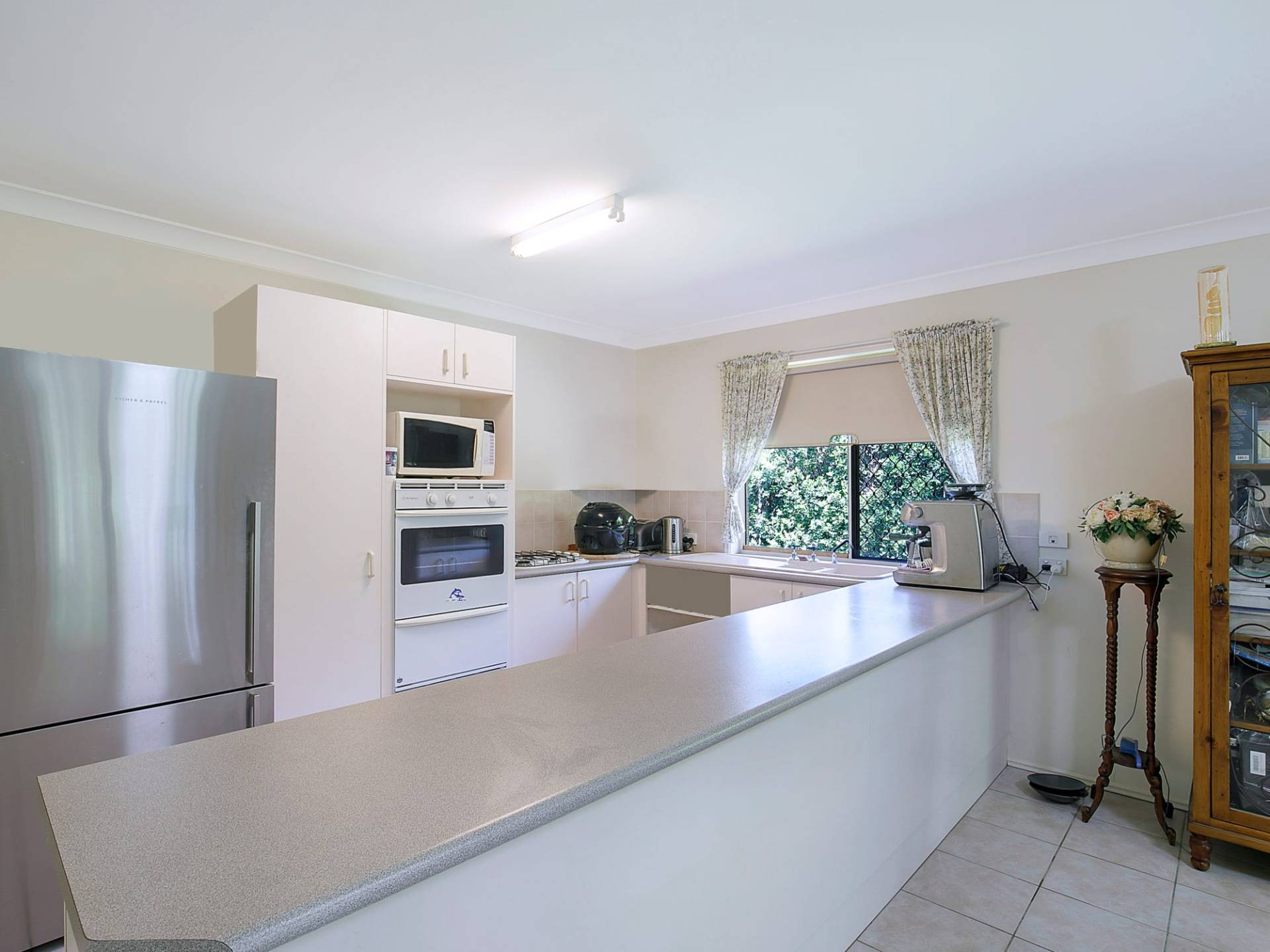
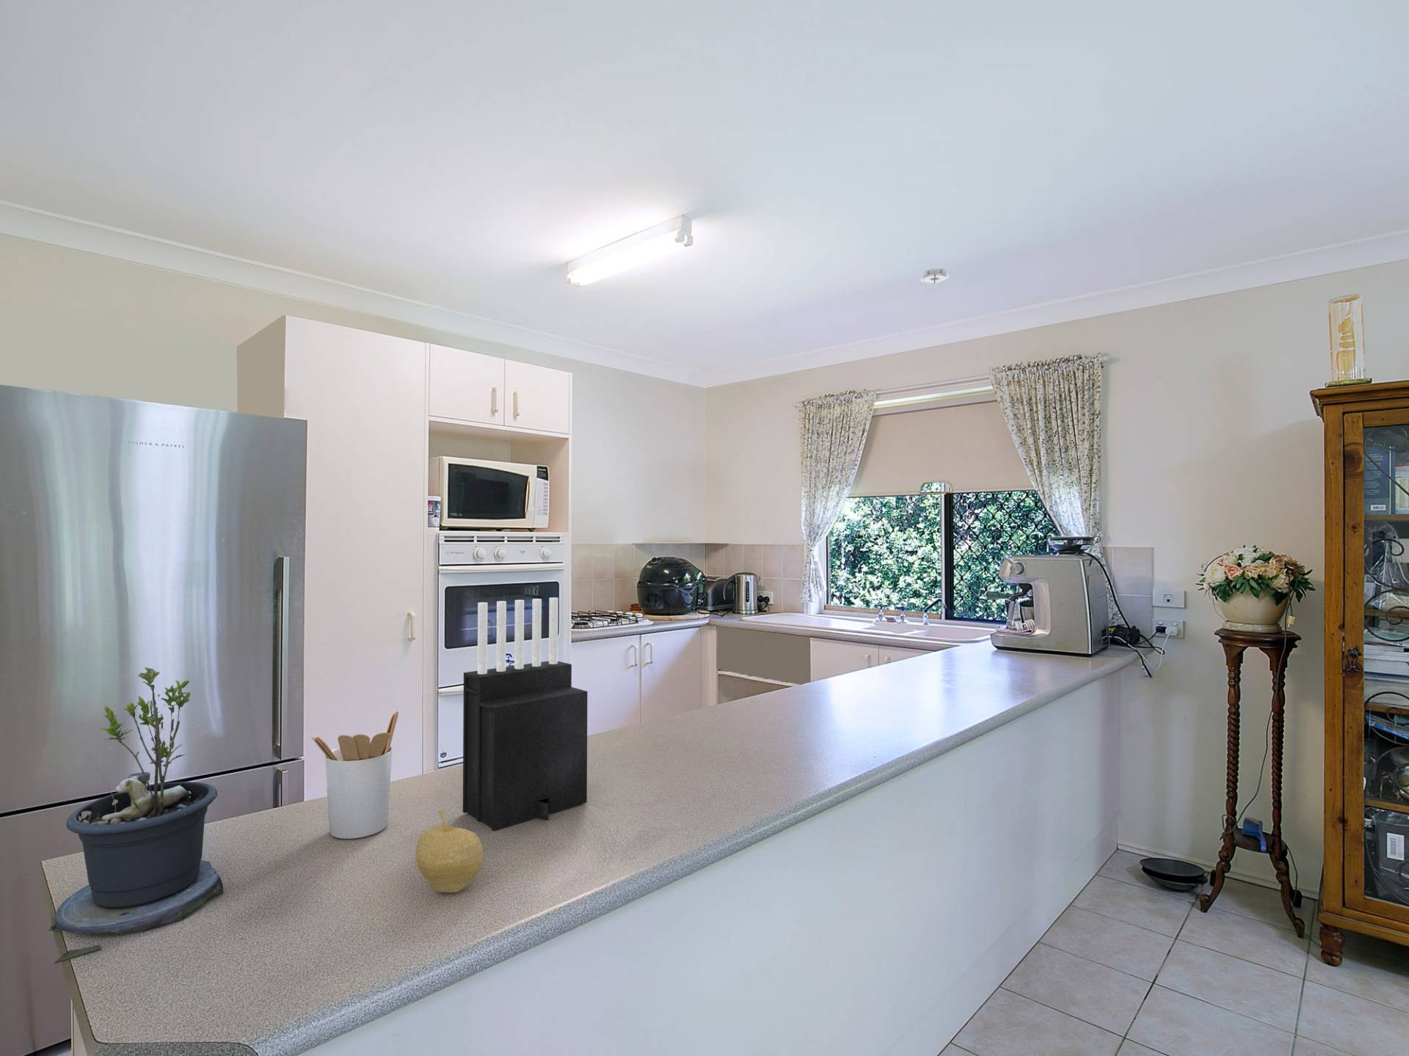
+ smoke detector [920,267,950,285]
+ utensil holder [311,711,399,840]
+ fruit [415,809,485,893]
+ knife block [463,597,588,831]
+ potted plant [48,667,224,964]
